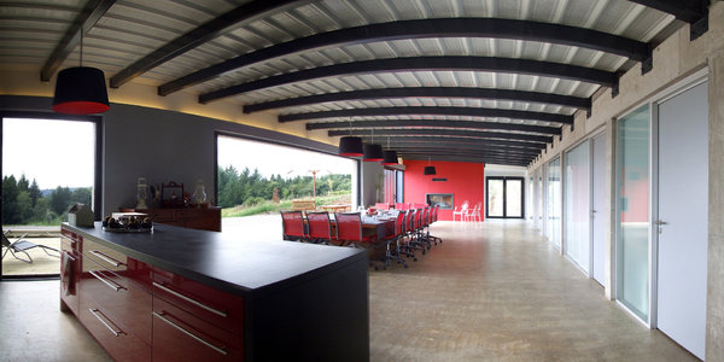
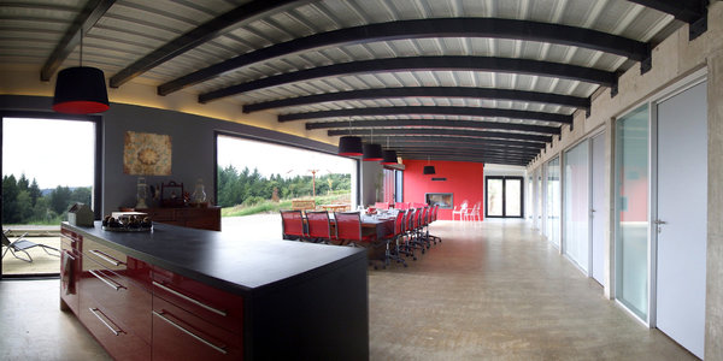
+ wall art [122,130,172,177]
